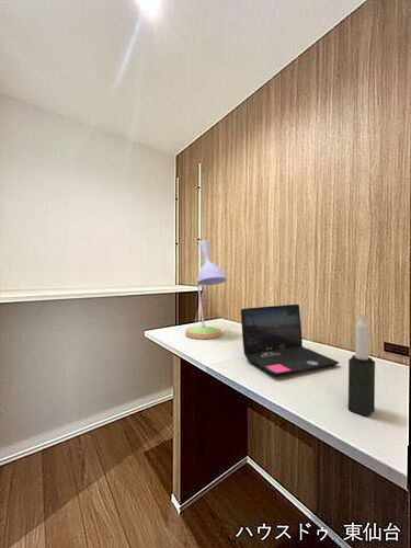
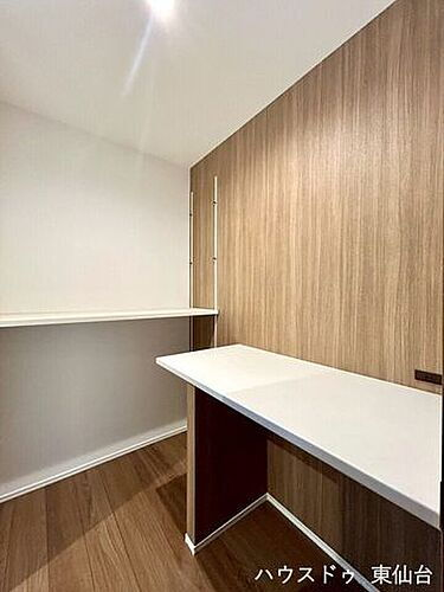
- desk lamp [184,239,228,340]
- candle [347,311,376,418]
- laptop [240,304,340,376]
